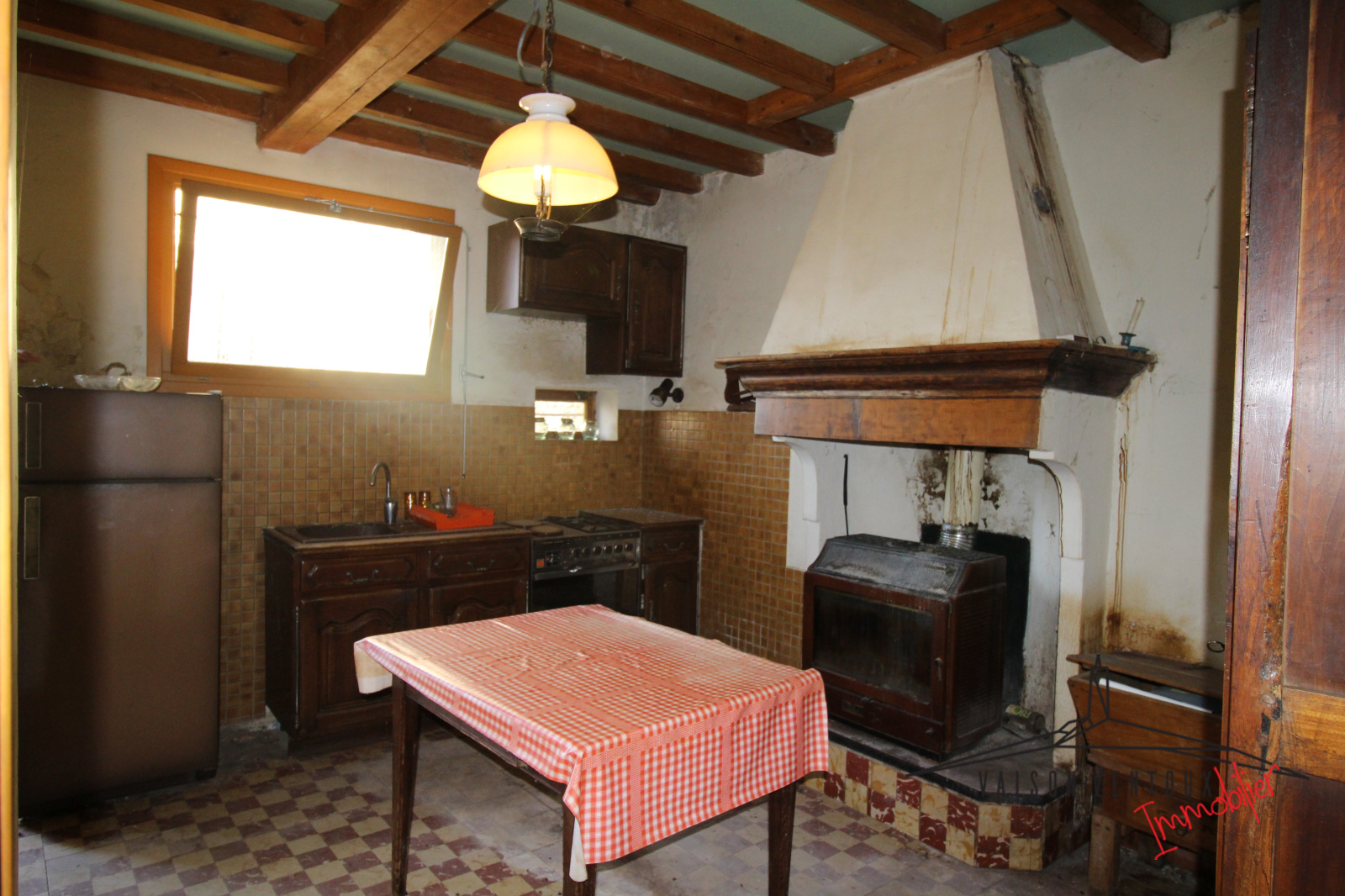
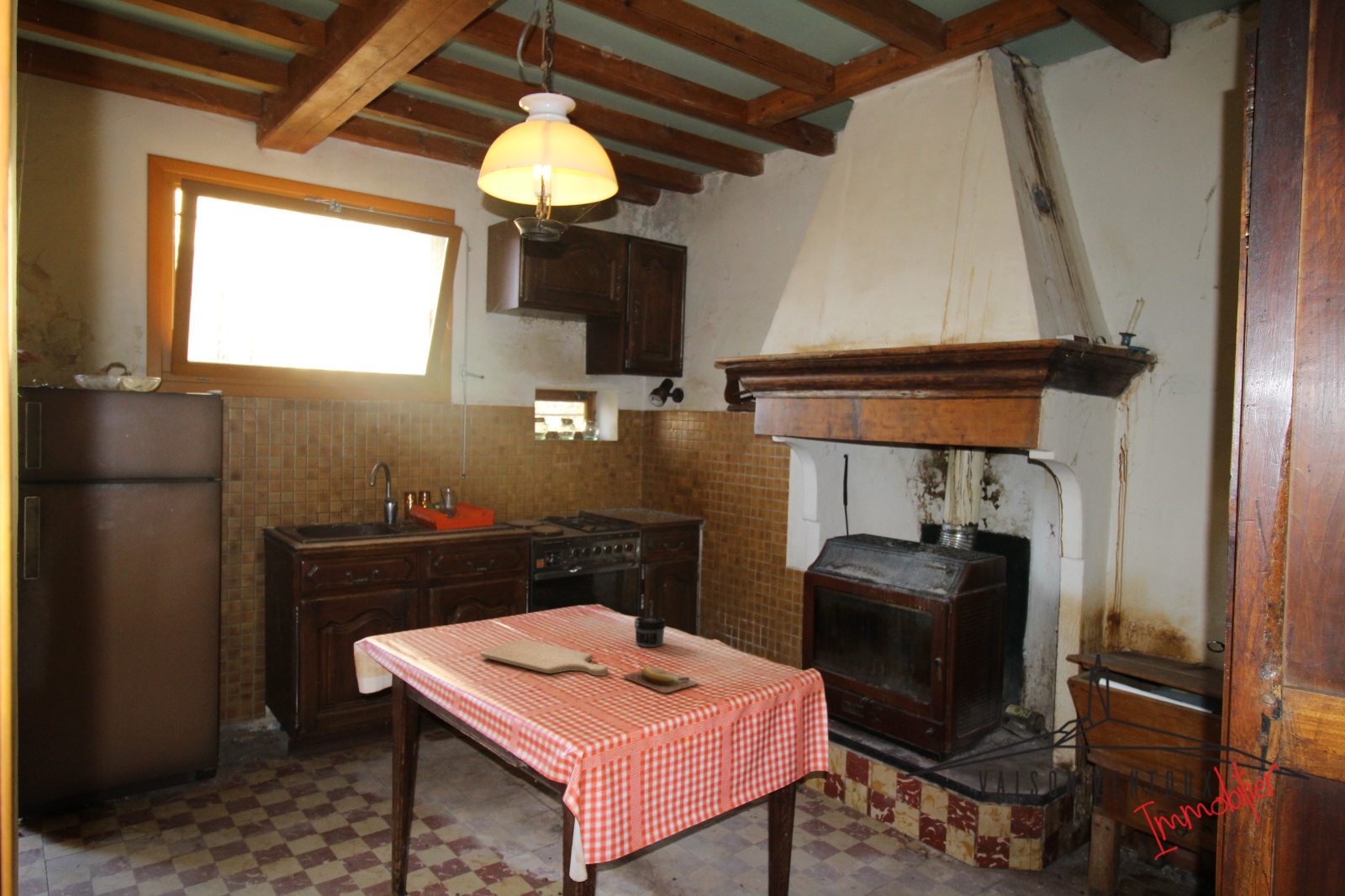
+ chopping board [479,639,609,677]
+ banana [620,667,700,694]
+ jar [633,615,667,648]
